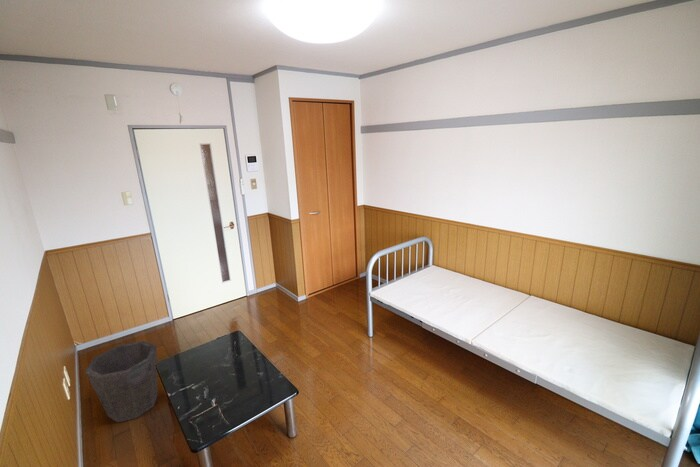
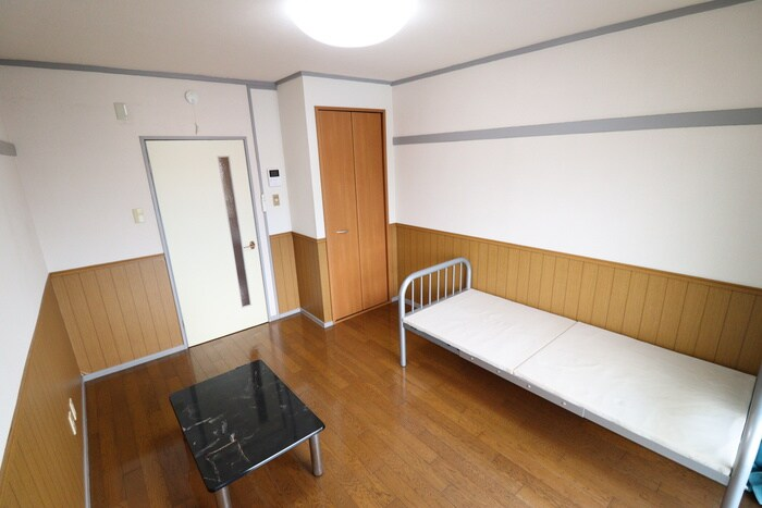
- waste bin [84,340,159,423]
